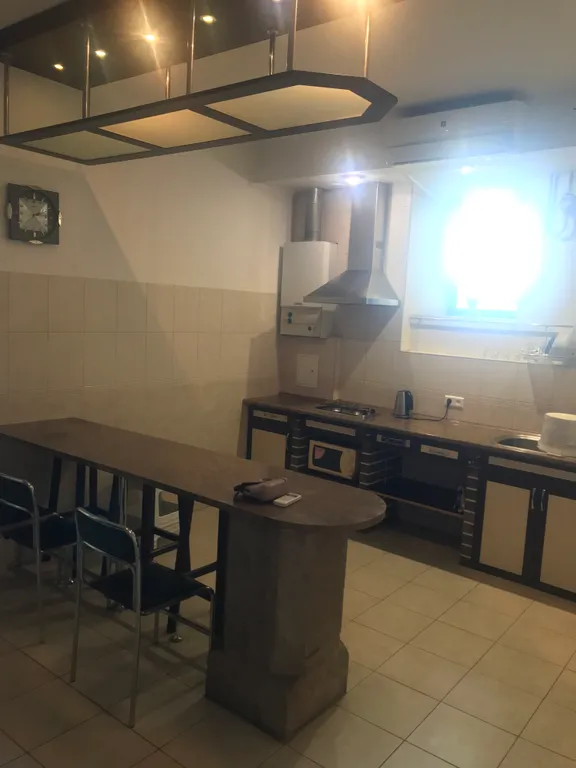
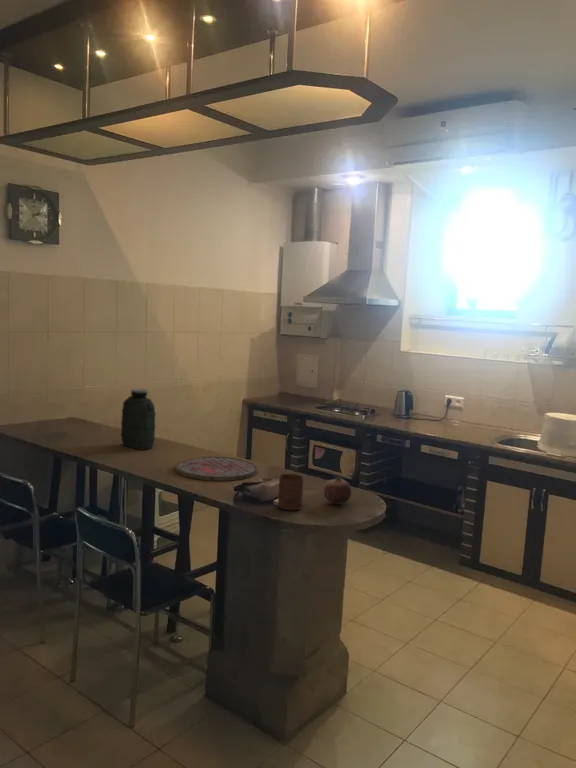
+ water jug [120,388,157,451]
+ cup [277,473,304,511]
+ fruit [323,475,352,505]
+ cutting board [174,456,258,482]
